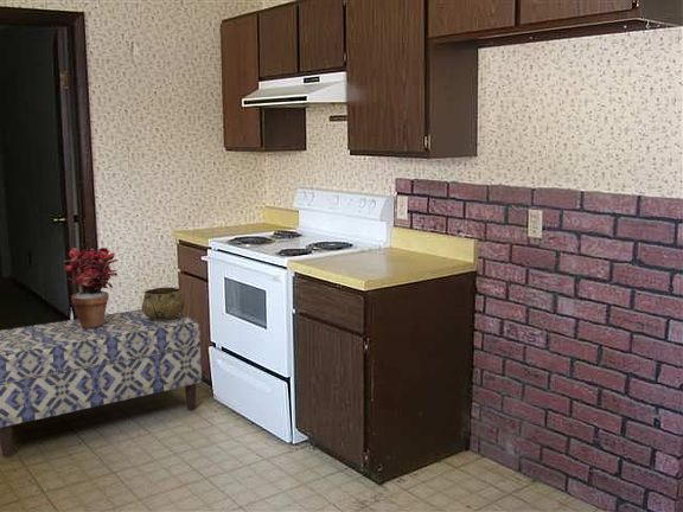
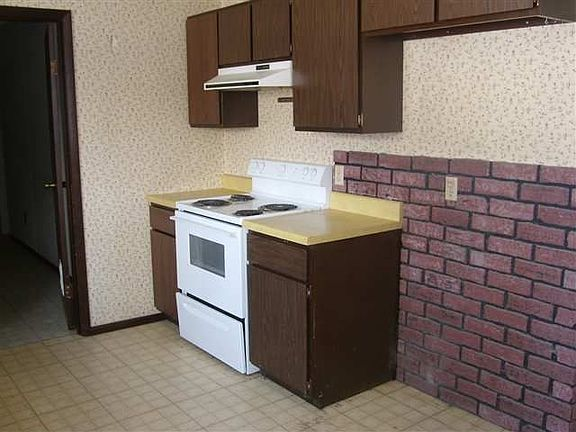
- potted plant [63,247,120,328]
- bench [0,308,203,457]
- decorative bowl [141,286,186,321]
